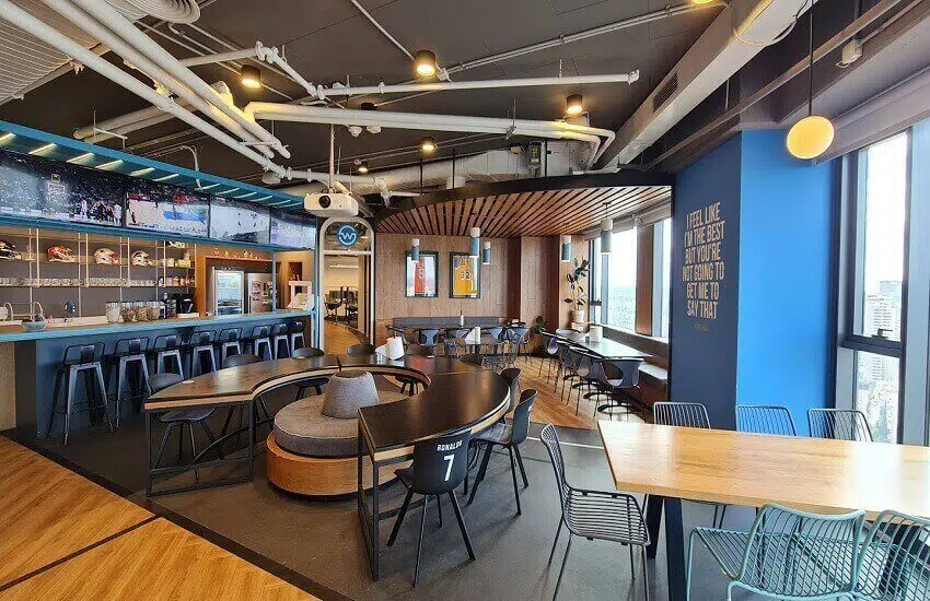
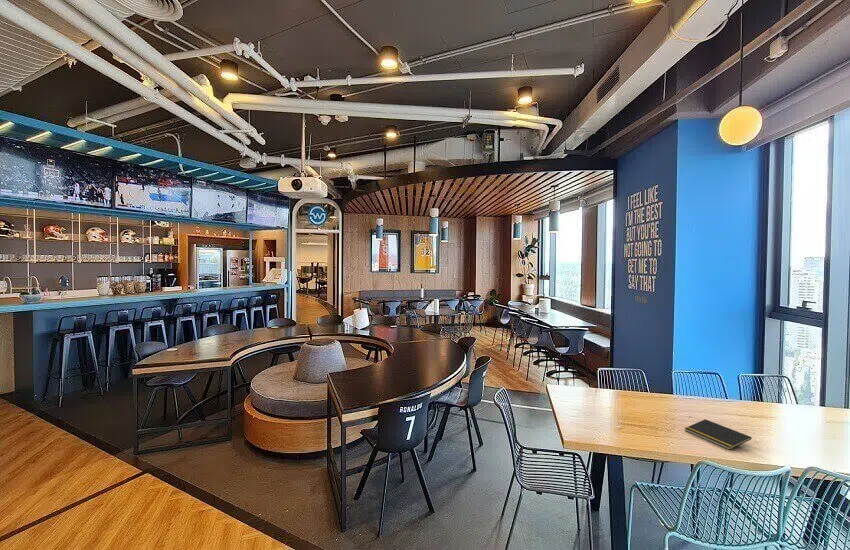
+ notepad [684,418,752,451]
